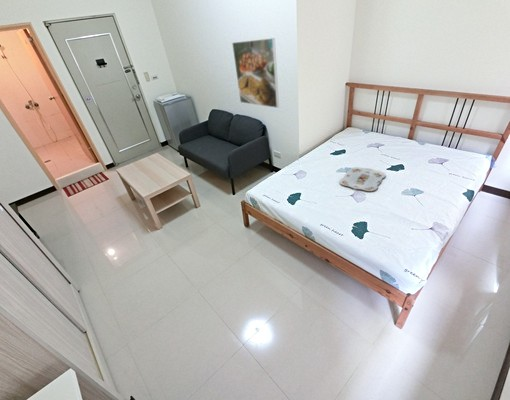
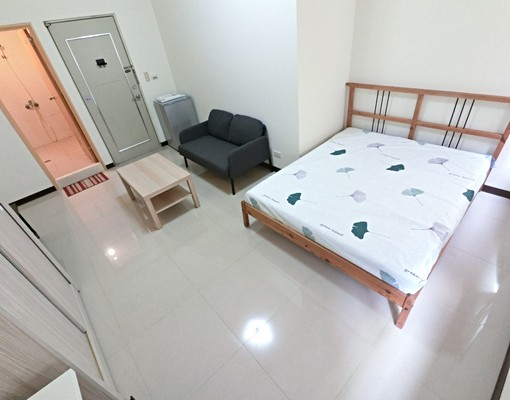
- serving tray [339,166,387,192]
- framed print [231,37,280,109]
